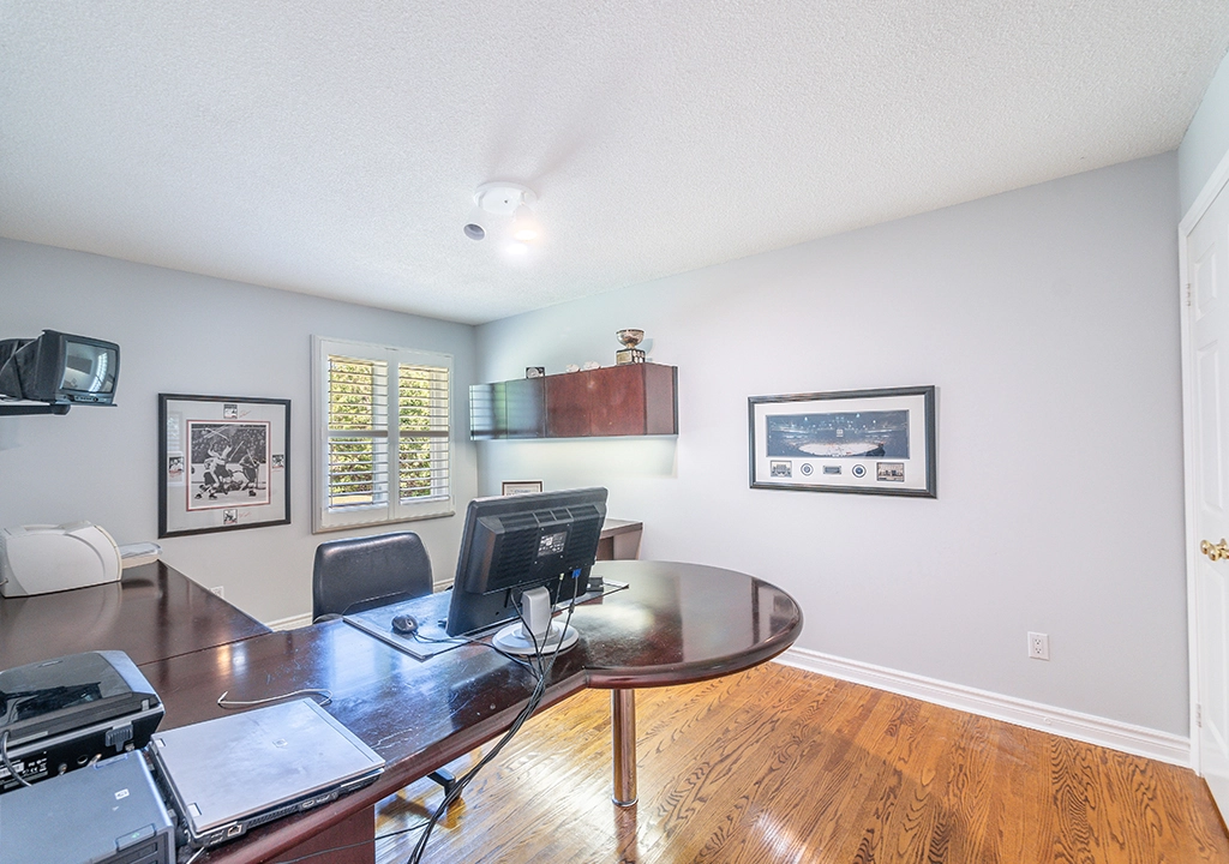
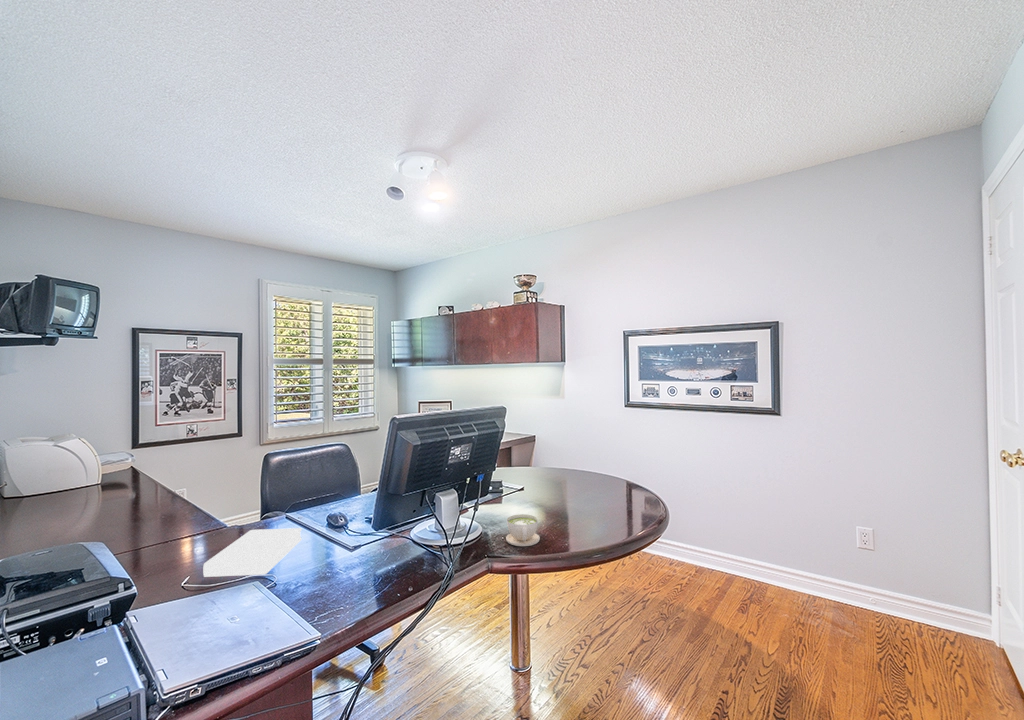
+ bible [202,527,303,578]
+ coffee cup [505,513,541,547]
